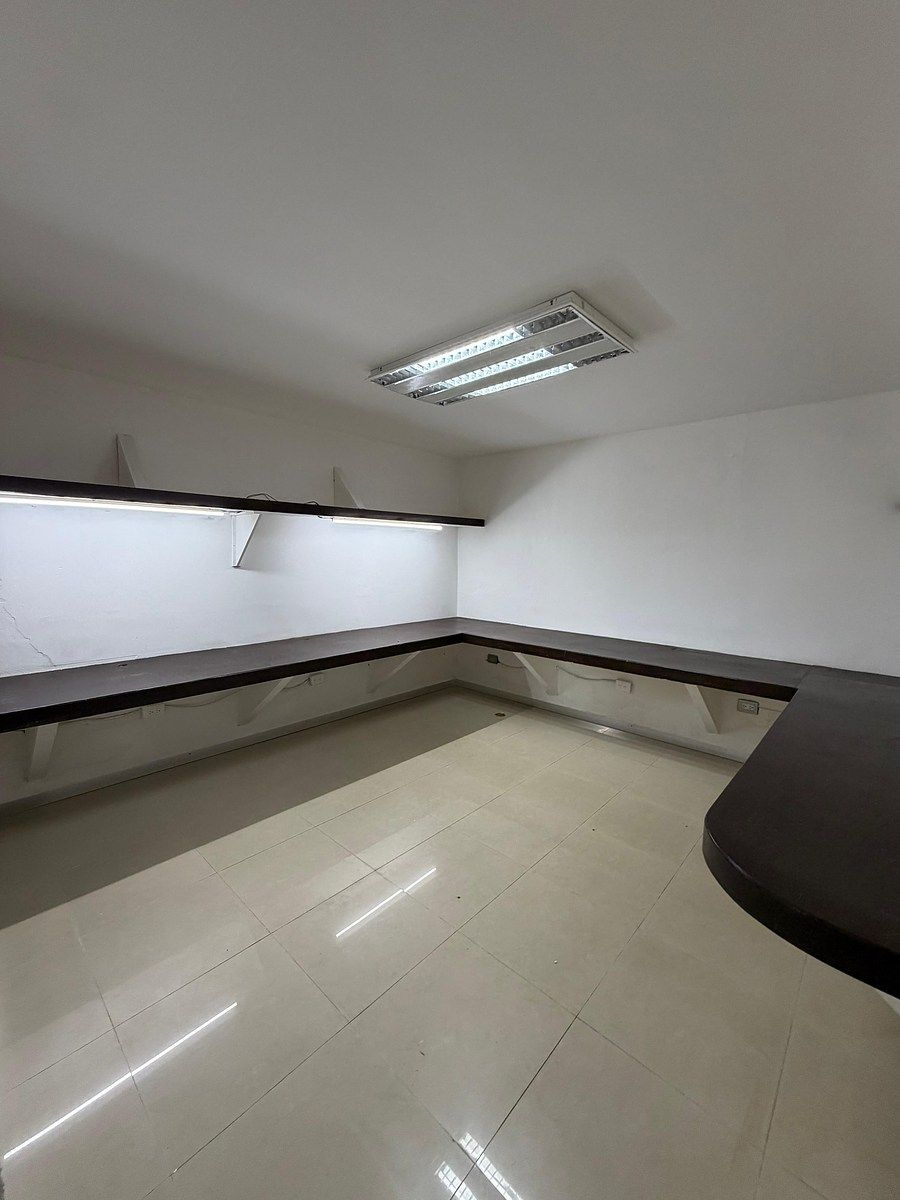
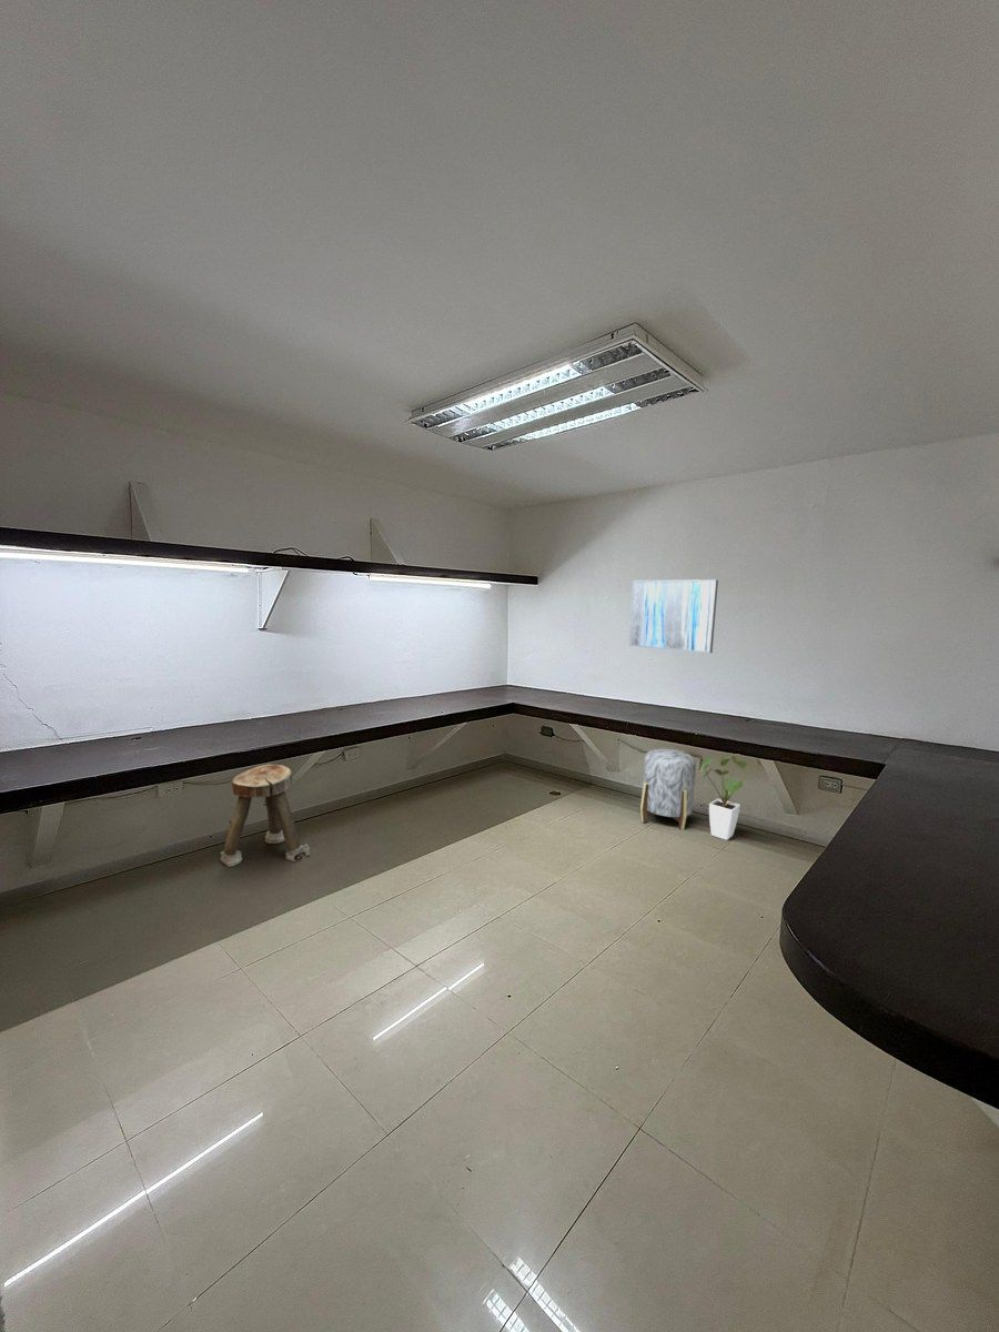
+ wall art [628,578,719,654]
+ stool [639,748,697,831]
+ house plant [699,755,761,841]
+ stool [220,764,312,868]
